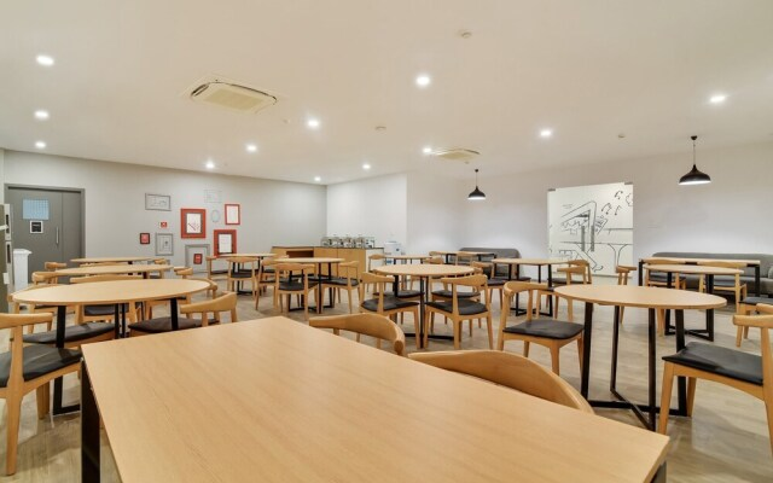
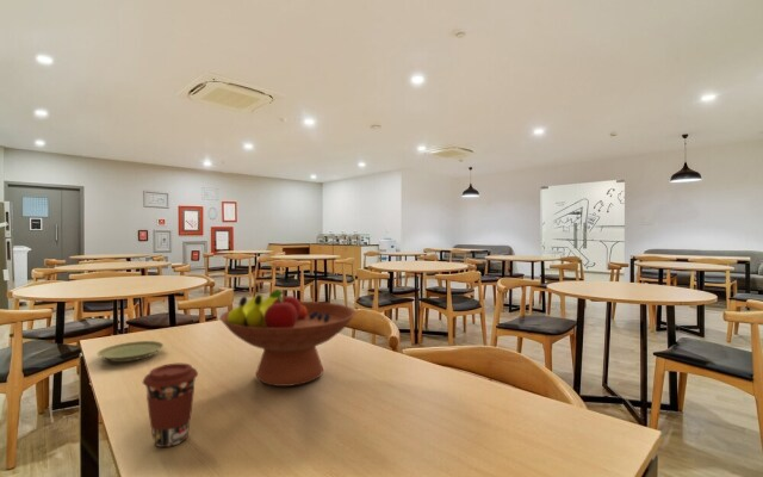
+ fruit bowl [218,289,358,388]
+ coffee cup [142,363,199,448]
+ plate [97,340,165,363]
